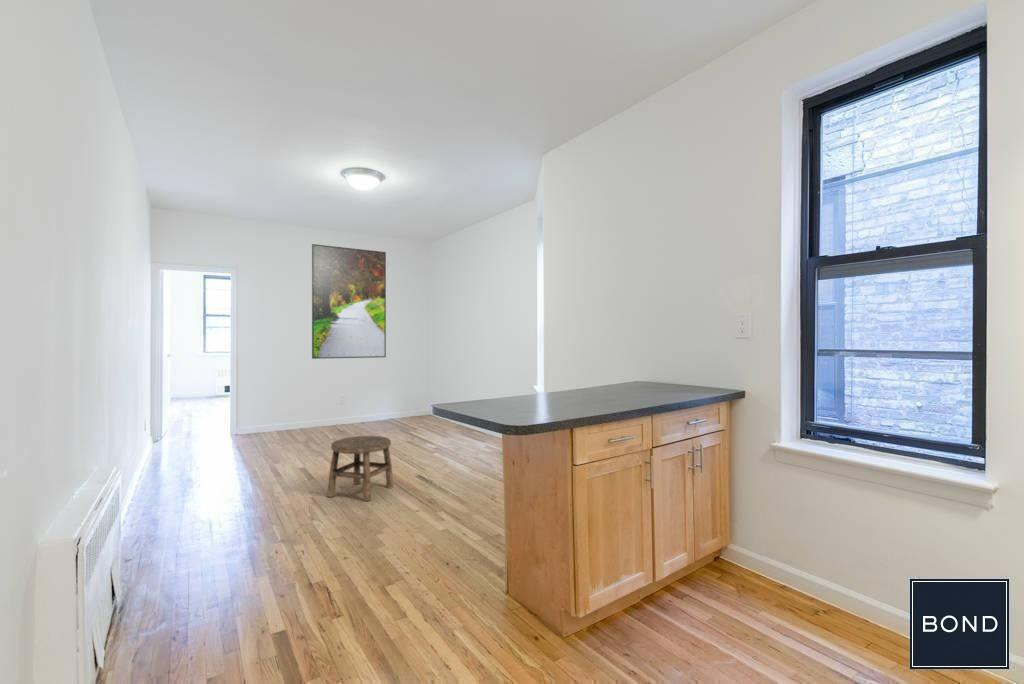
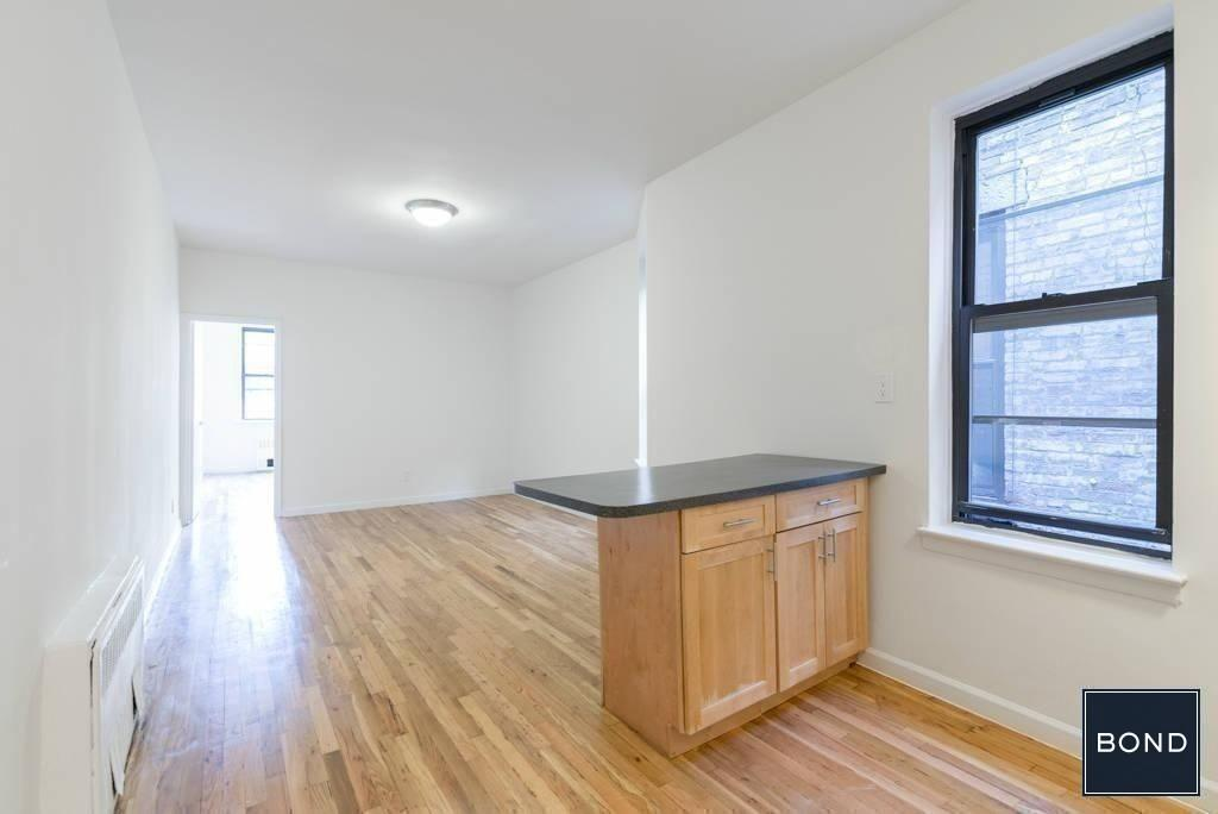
- stool [326,435,395,502]
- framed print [311,243,387,360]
